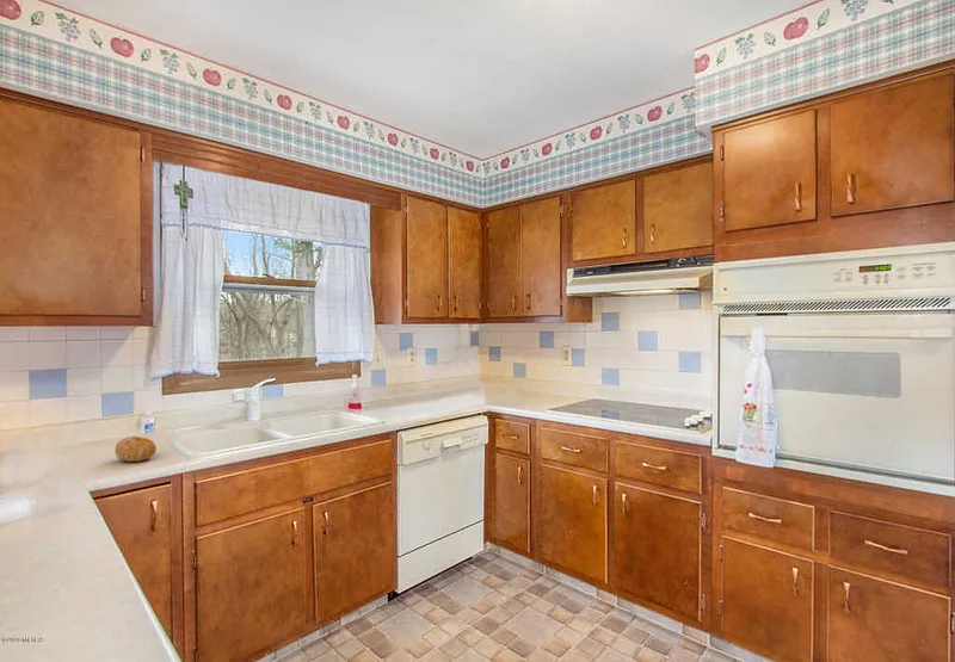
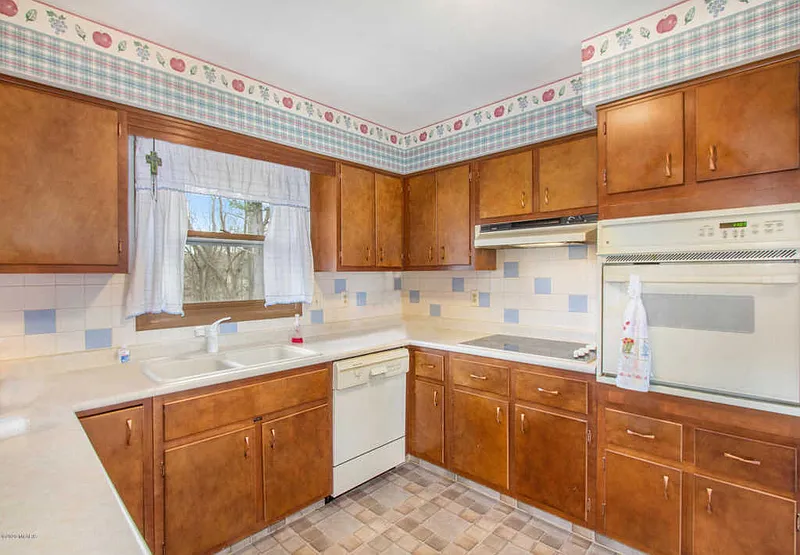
- fruit [113,435,158,463]
